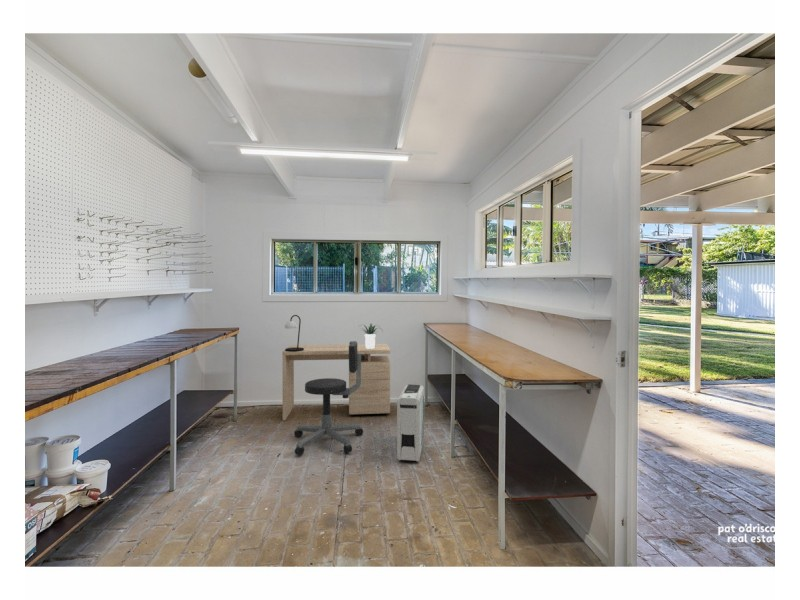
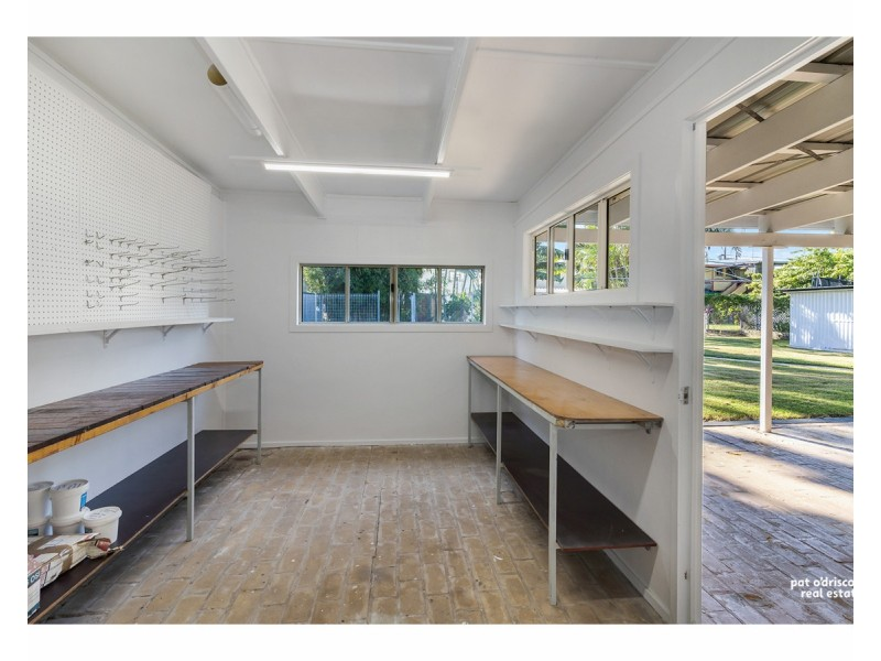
- desk [281,343,391,421]
- table lamp [284,314,304,352]
- office chair [293,340,365,457]
- potted plant [359,322,384,349]
- air purifier [396,383,425,463]
